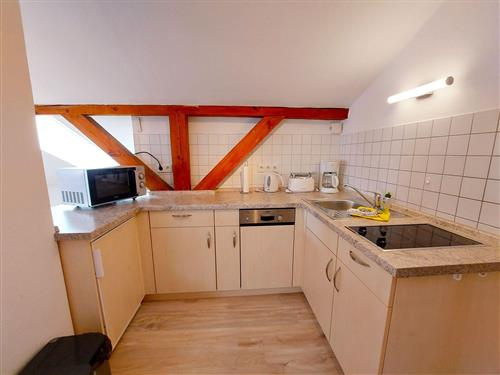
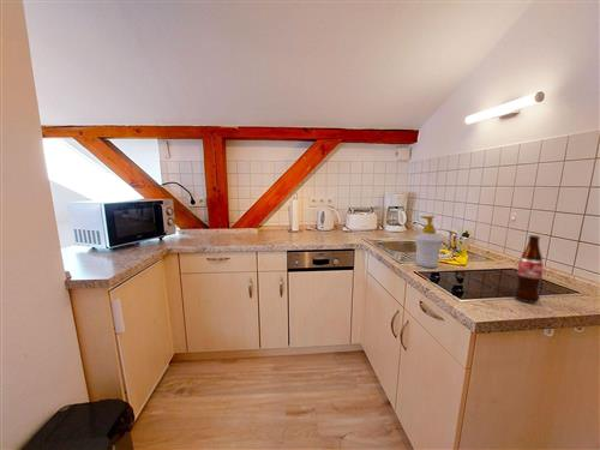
+ soap bottle [413,215,444,269]
+ bottle [514,234,545,304]
